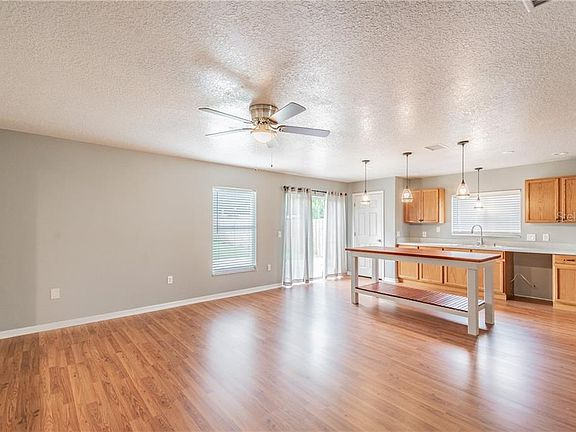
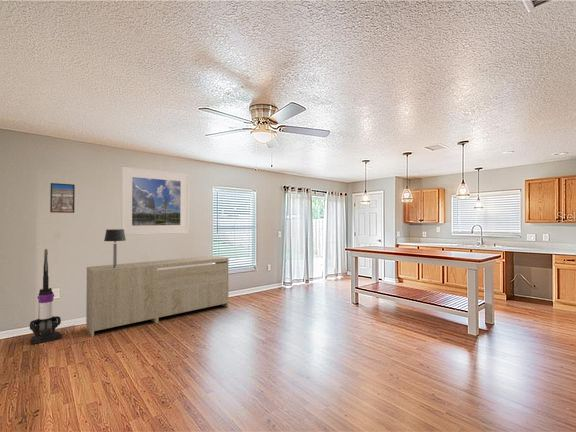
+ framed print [49,182,76,214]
+ vacuum cleaner [29,248,63,345]
+ sideboard [85,255,229,338]
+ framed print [120,166,190,236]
+ table lamp [103,228,127,268]
